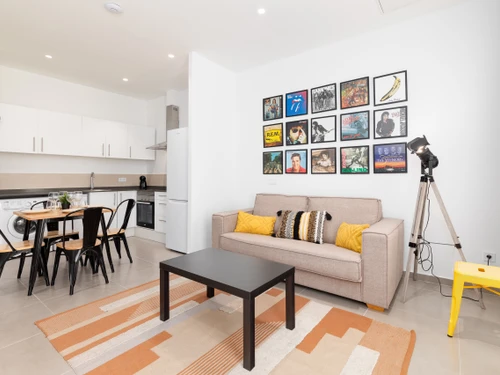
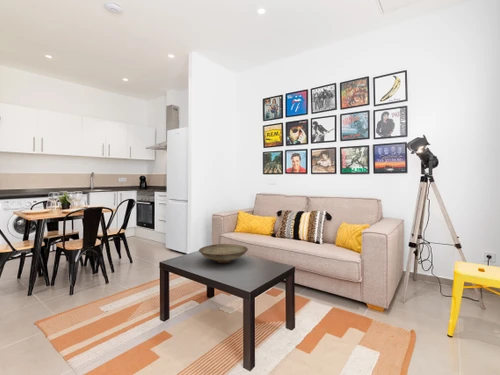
+ decorative bowl [198,243,249,264]
